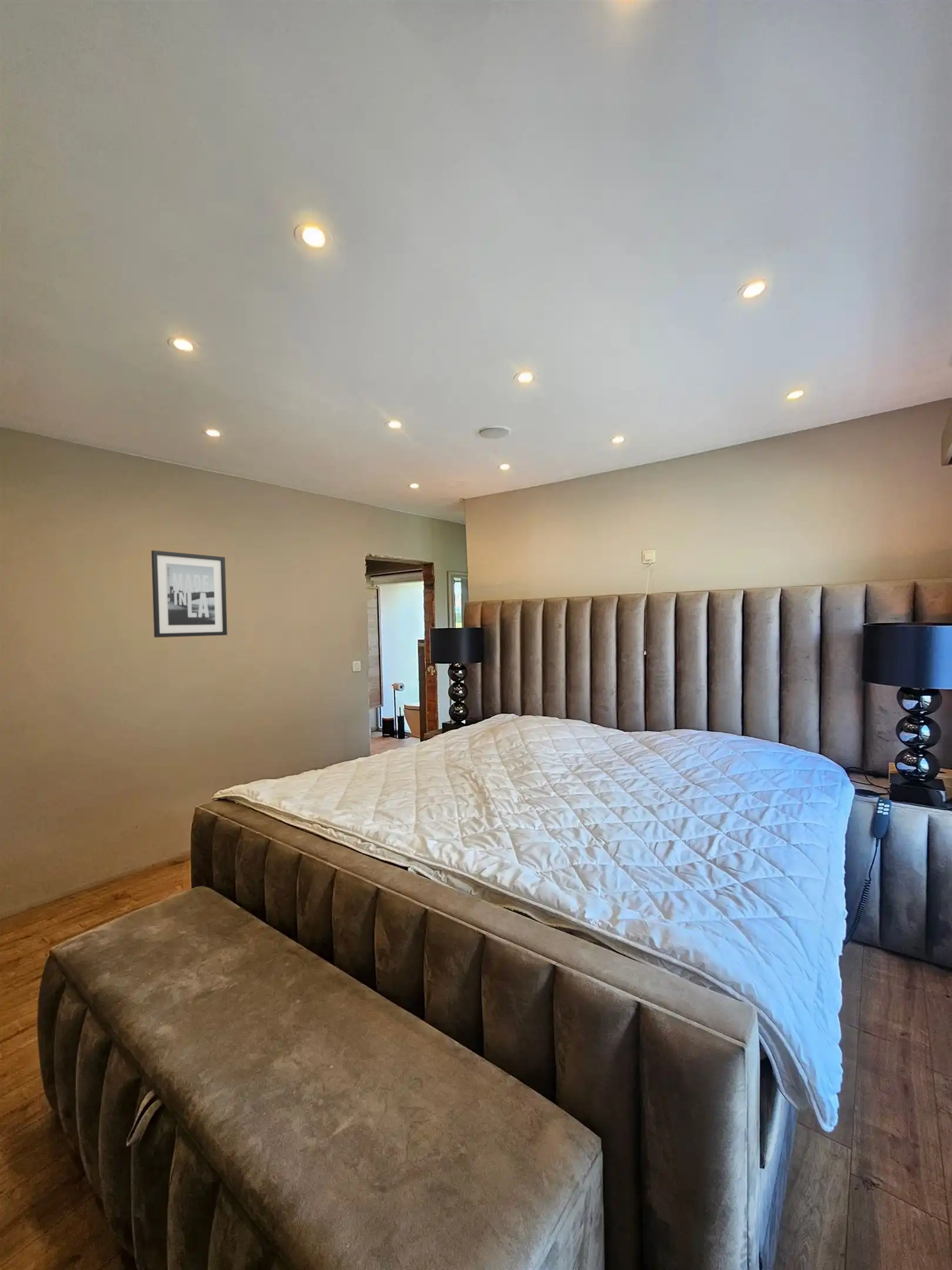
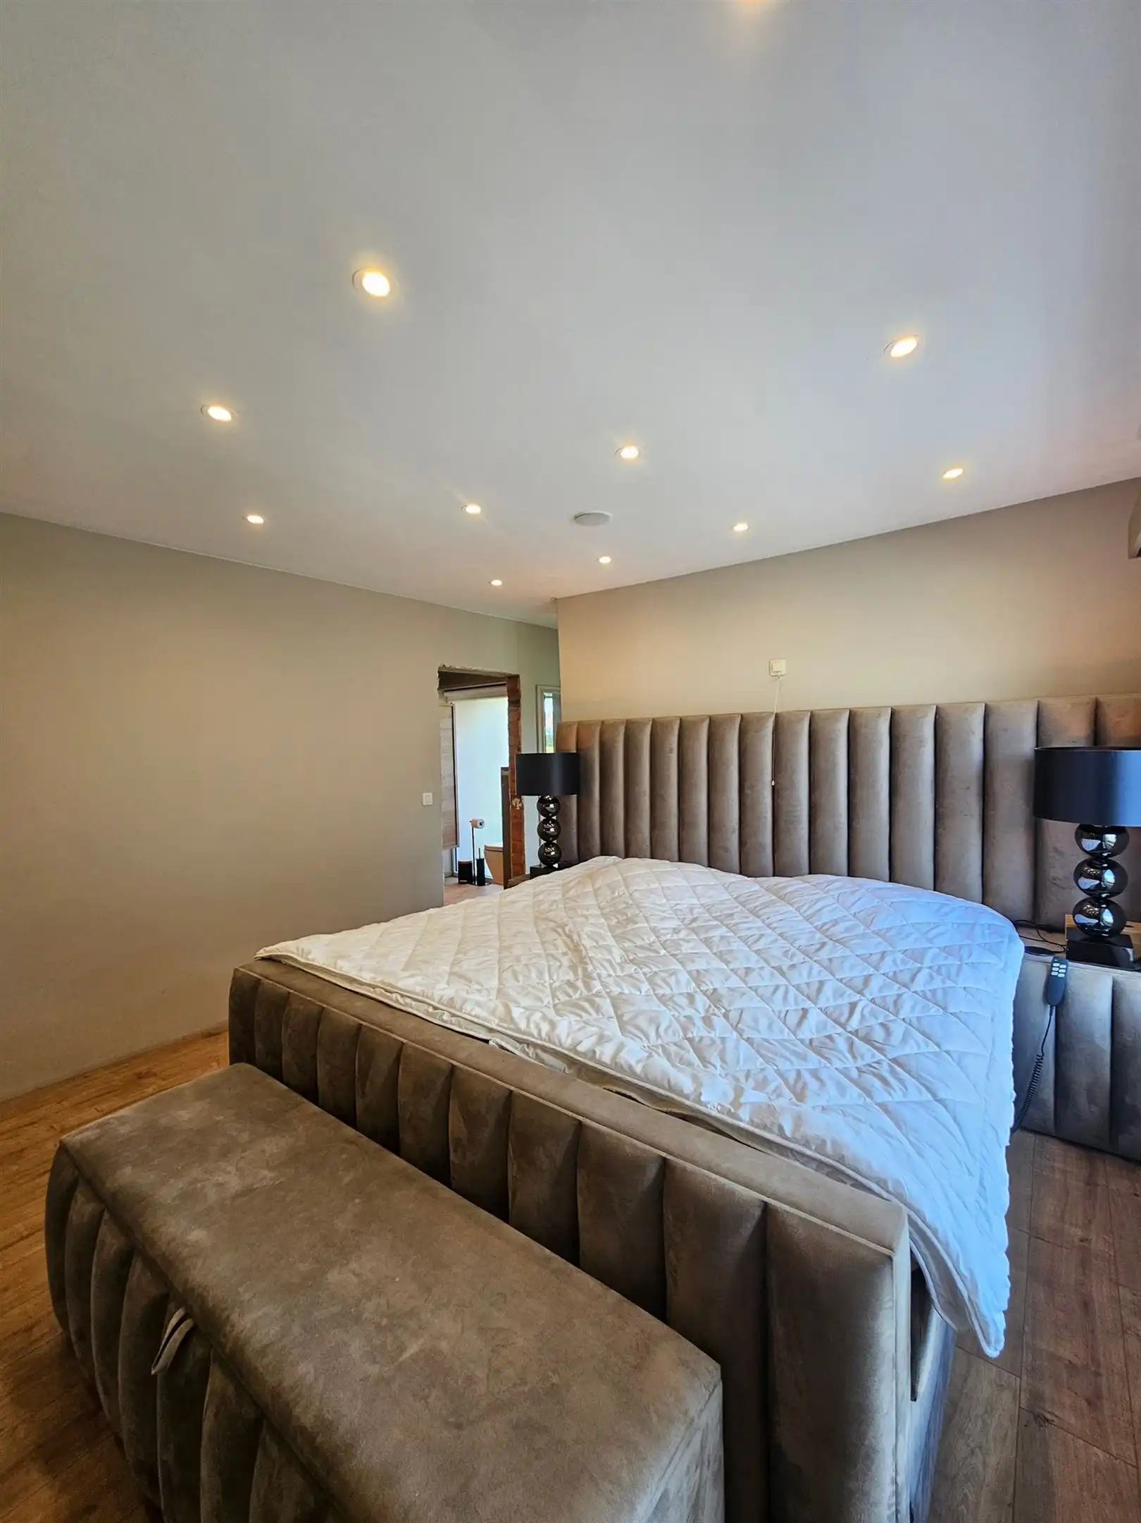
- wall art [151,550,228,638]
